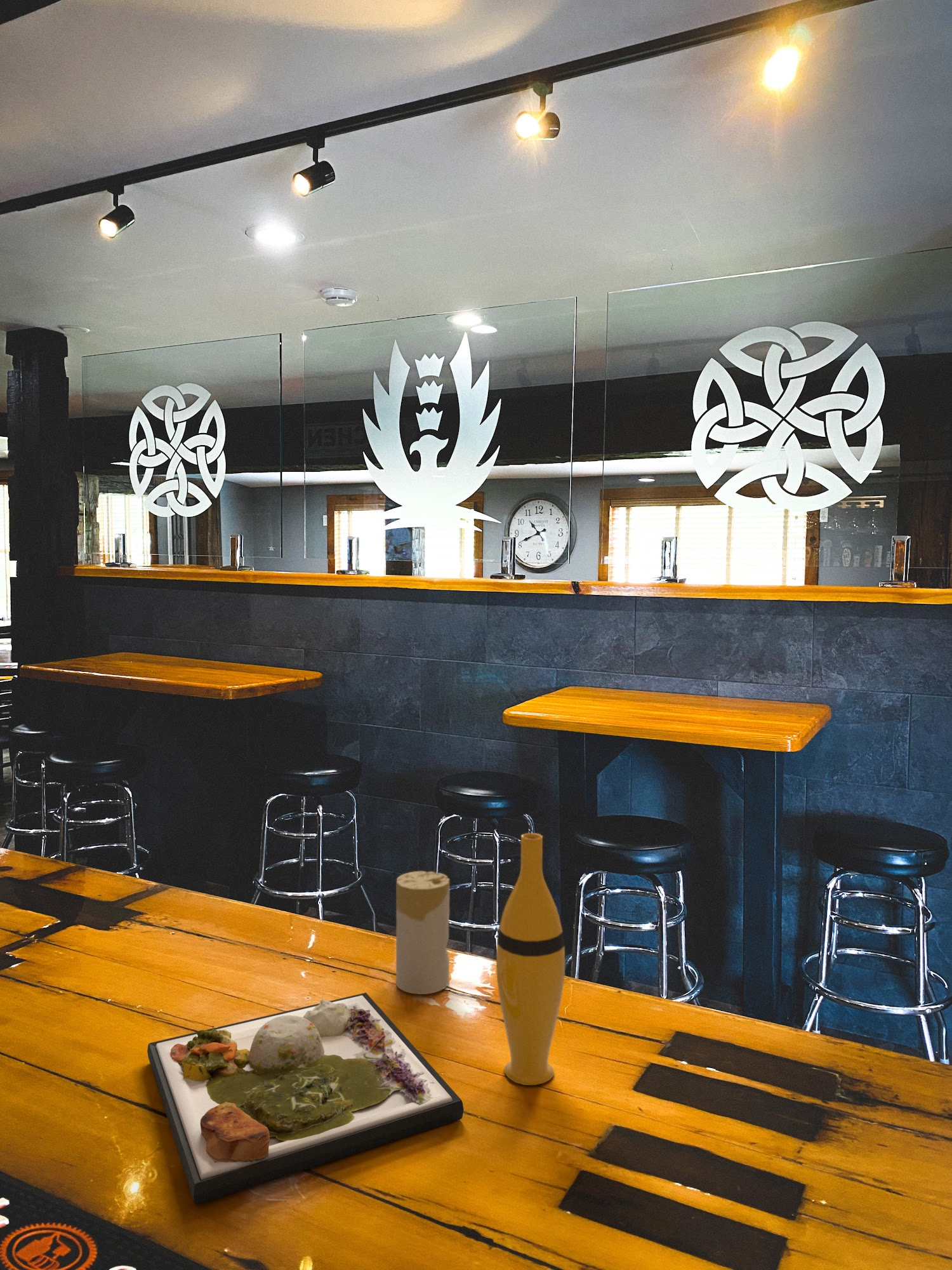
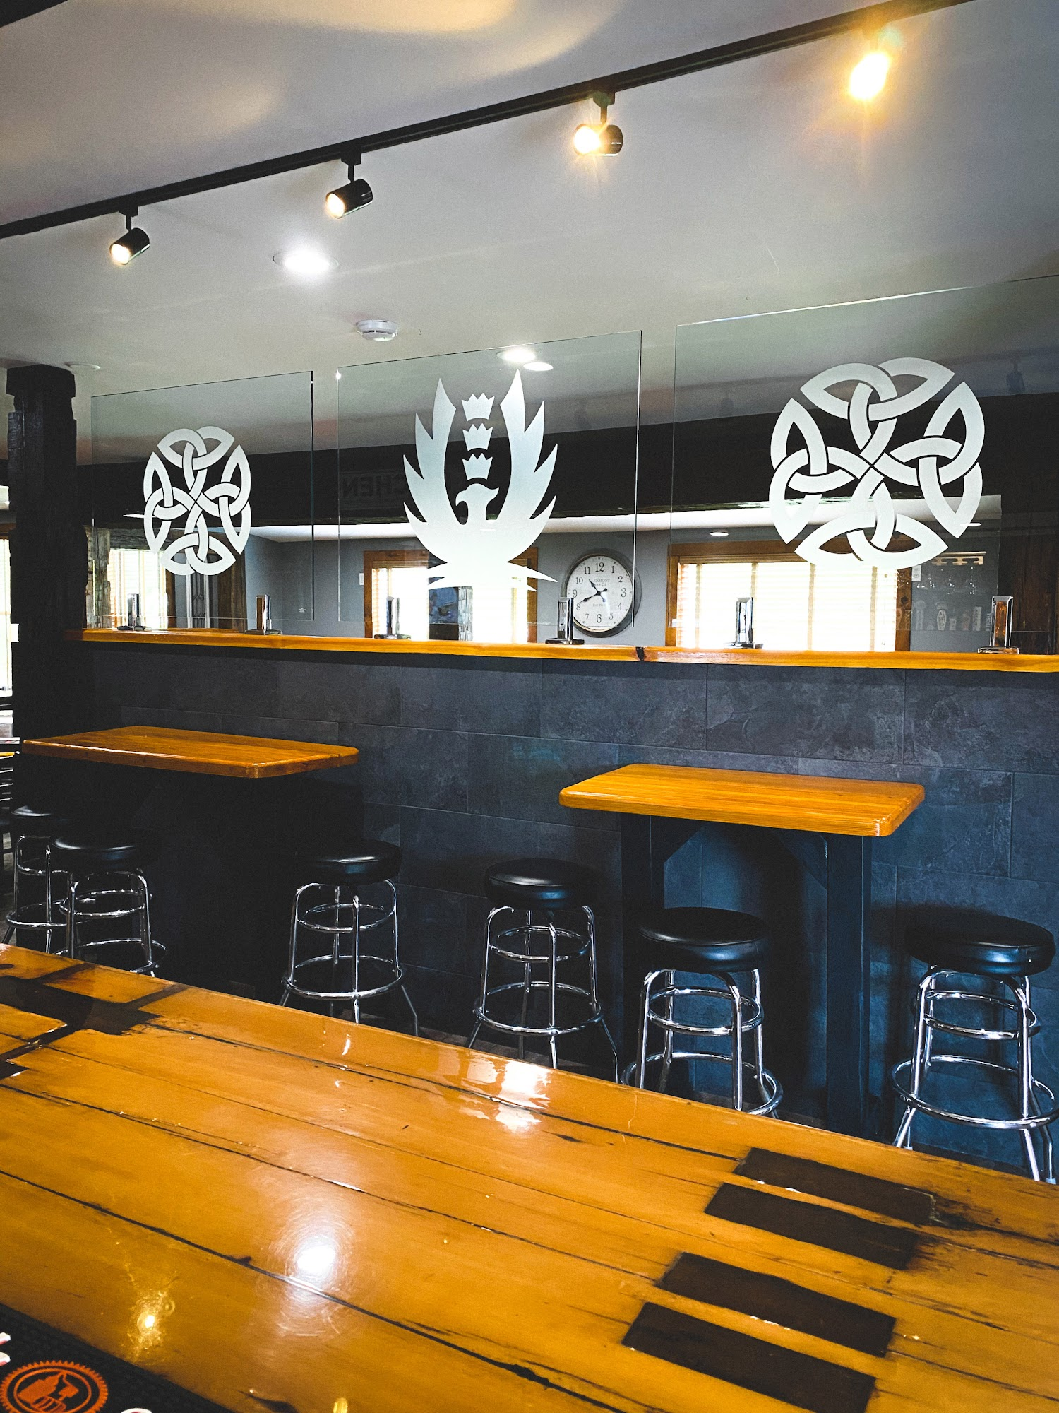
- candle [395,871,450,995]
- dinner plate [147,992,465,1206]
- vase [496,832,565,1086]
